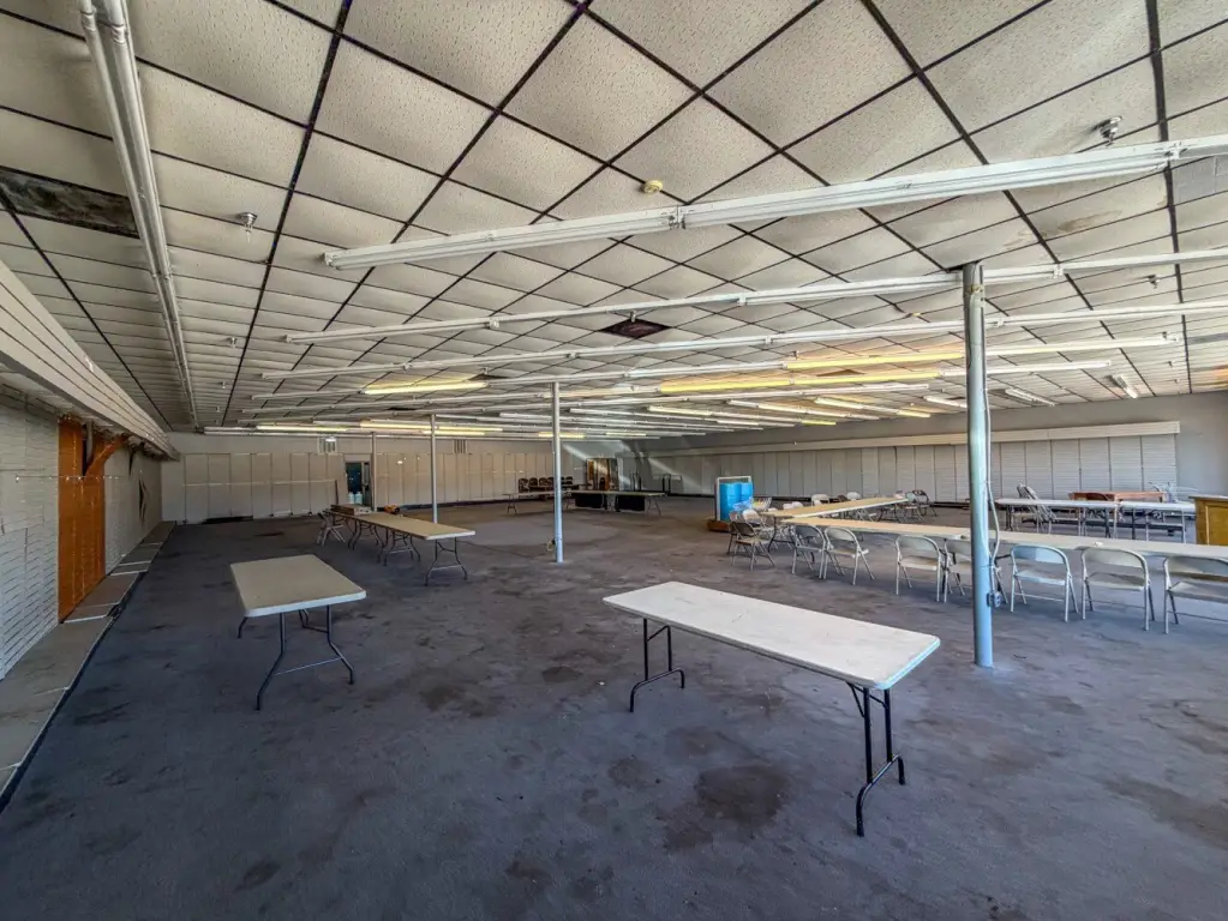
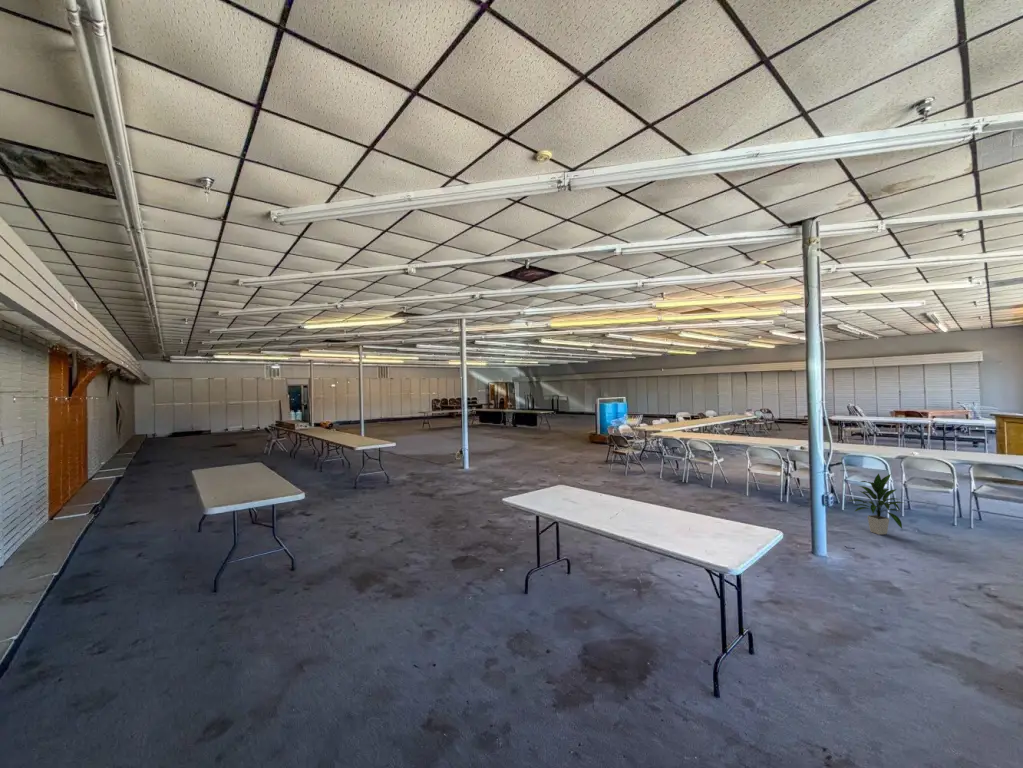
+ indoor plant [848,472,905,536]
